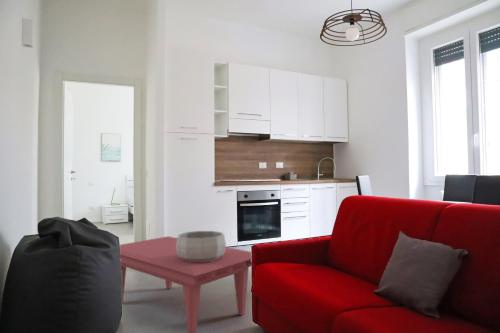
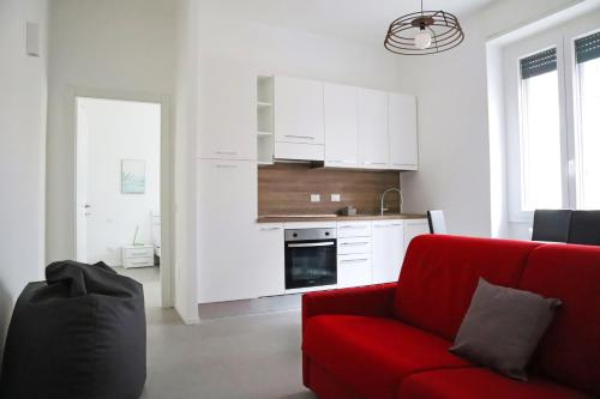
- decorative bowl [176,230,227,262]
- coffee table [119,235,253,333]
